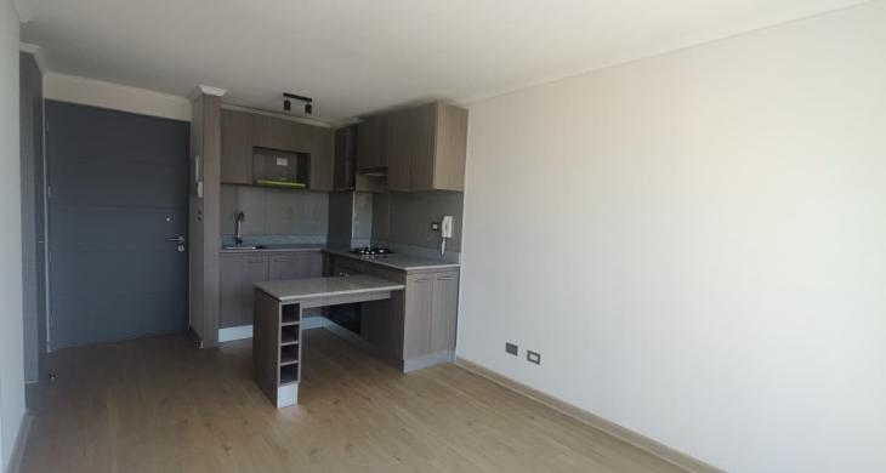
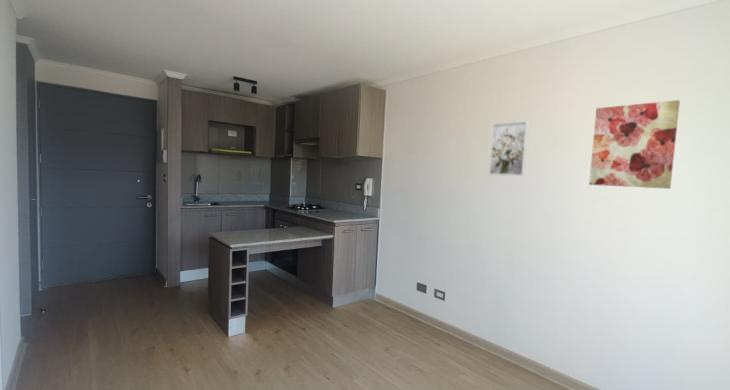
+ wall art [588,99,681,190]
+ wall art [487,119,530,177]
